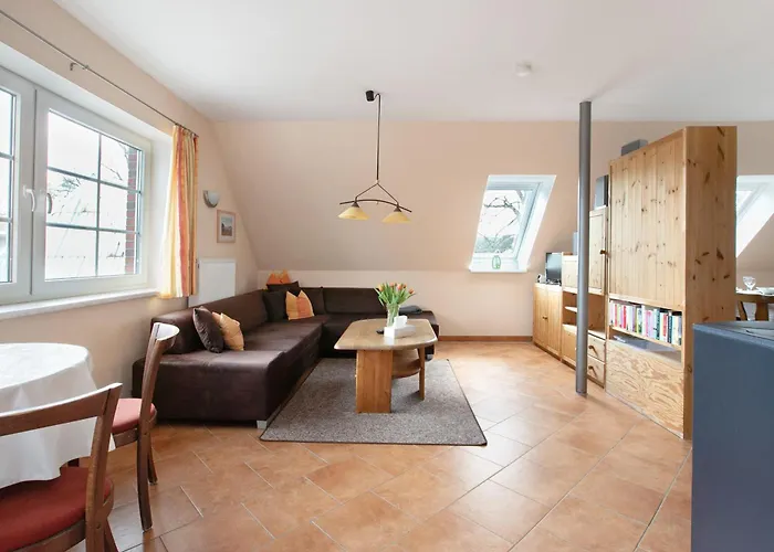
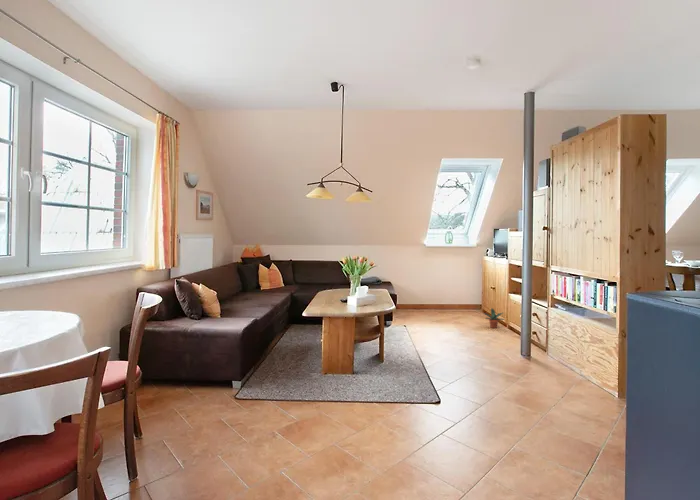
+ potted plant [482,307,506,329]
